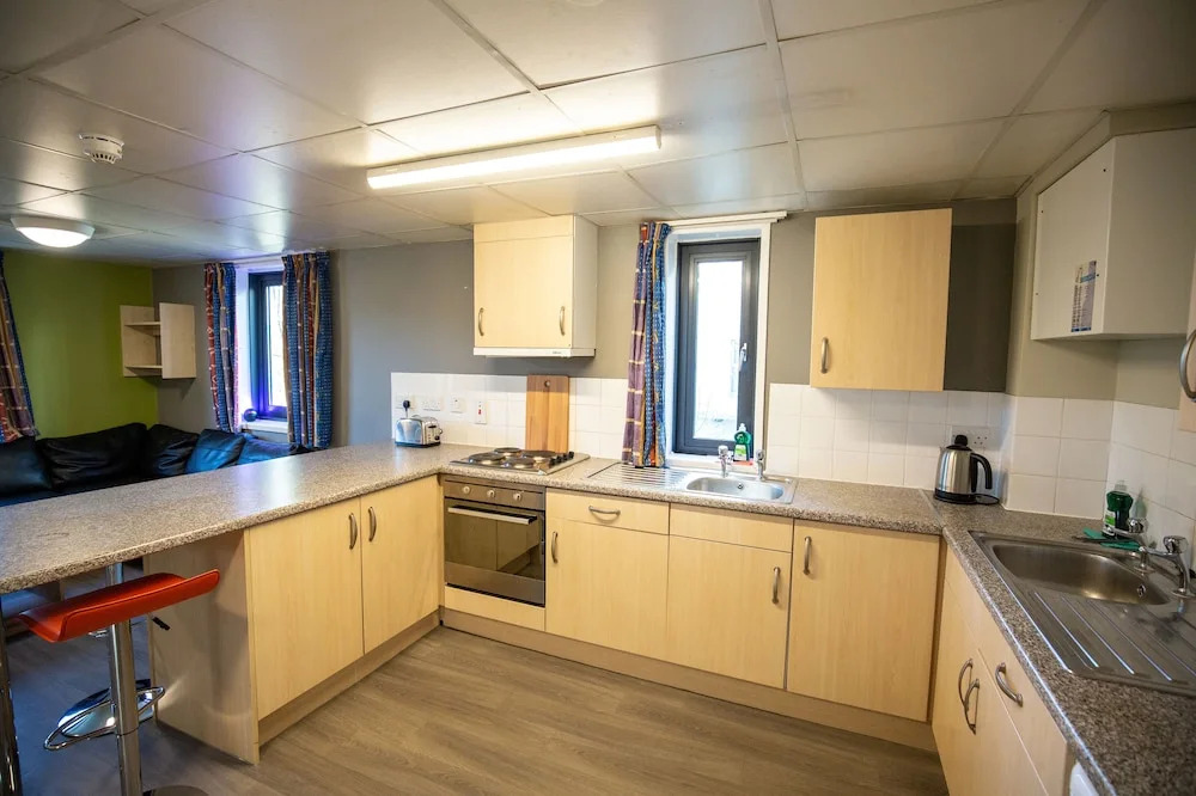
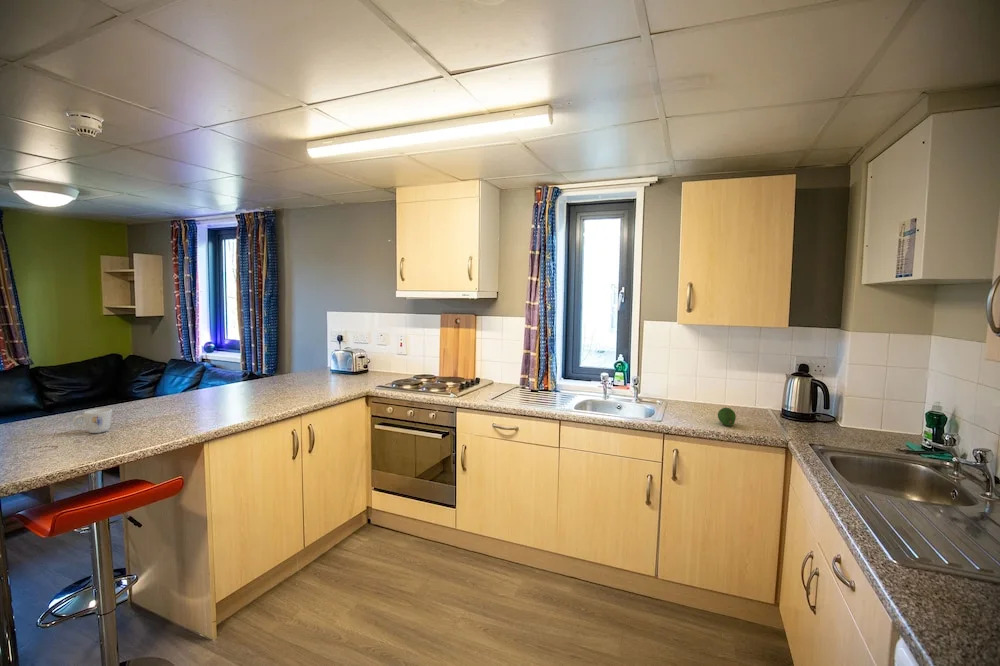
+ fruit [717,407,737,427]
+ mug [72,407,113,434]
